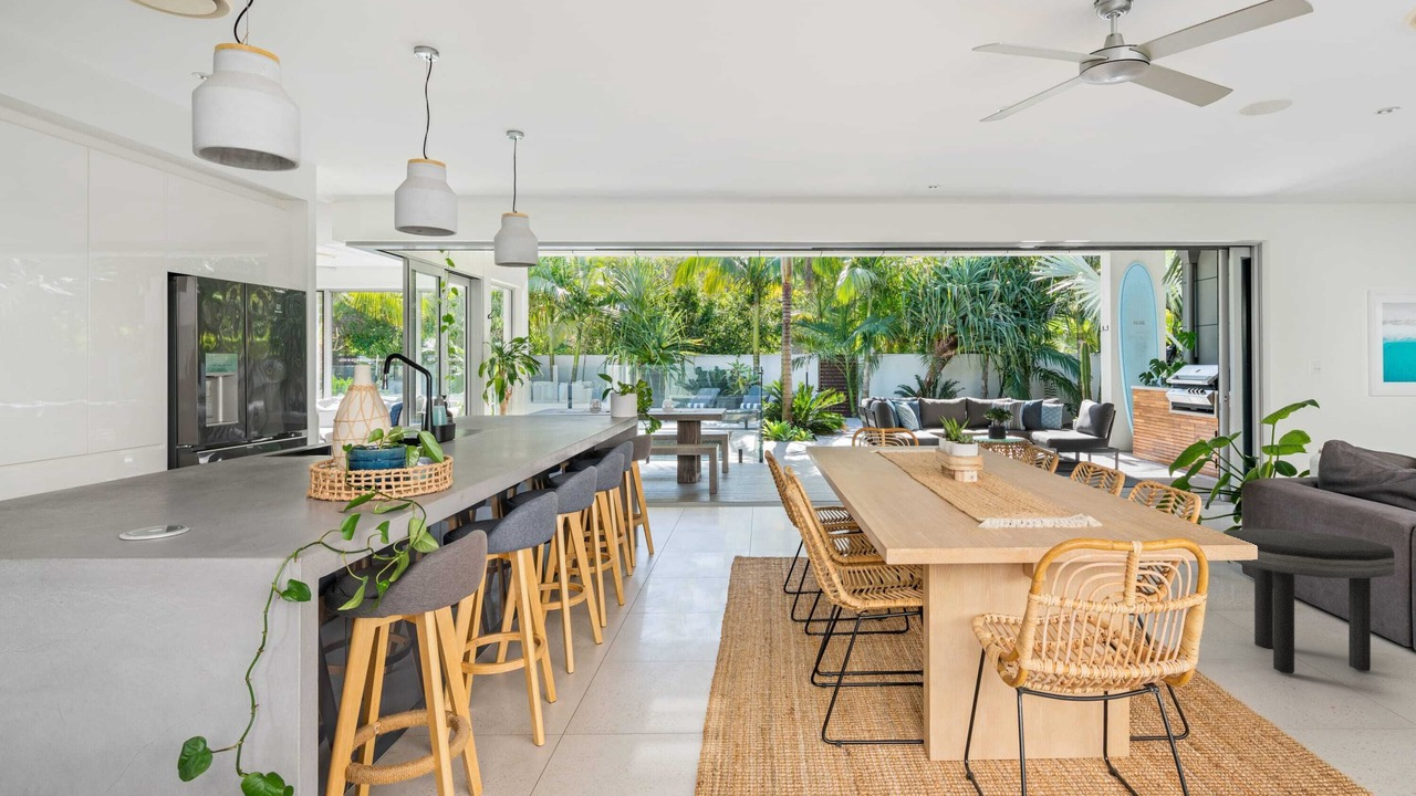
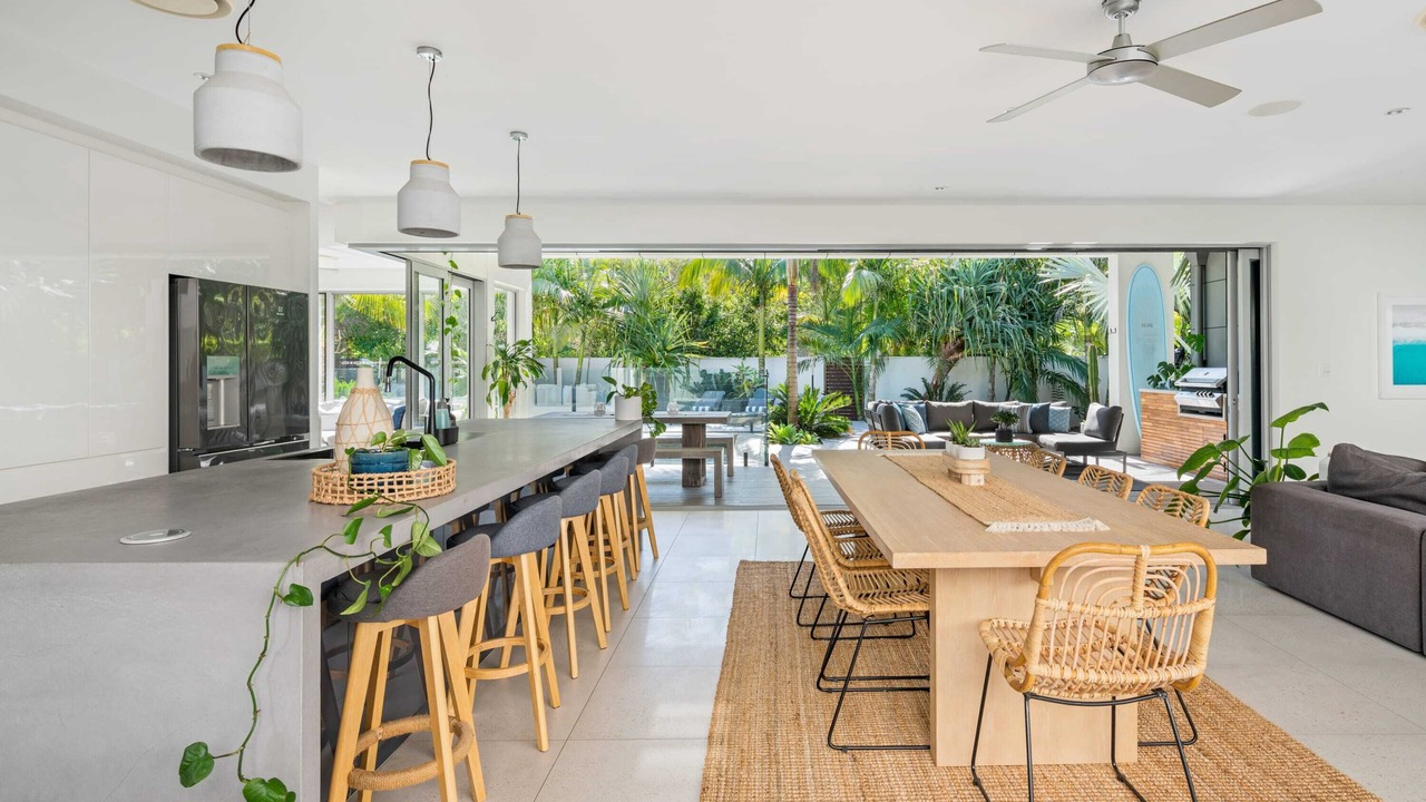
- side table [1222,528,1395,674]
